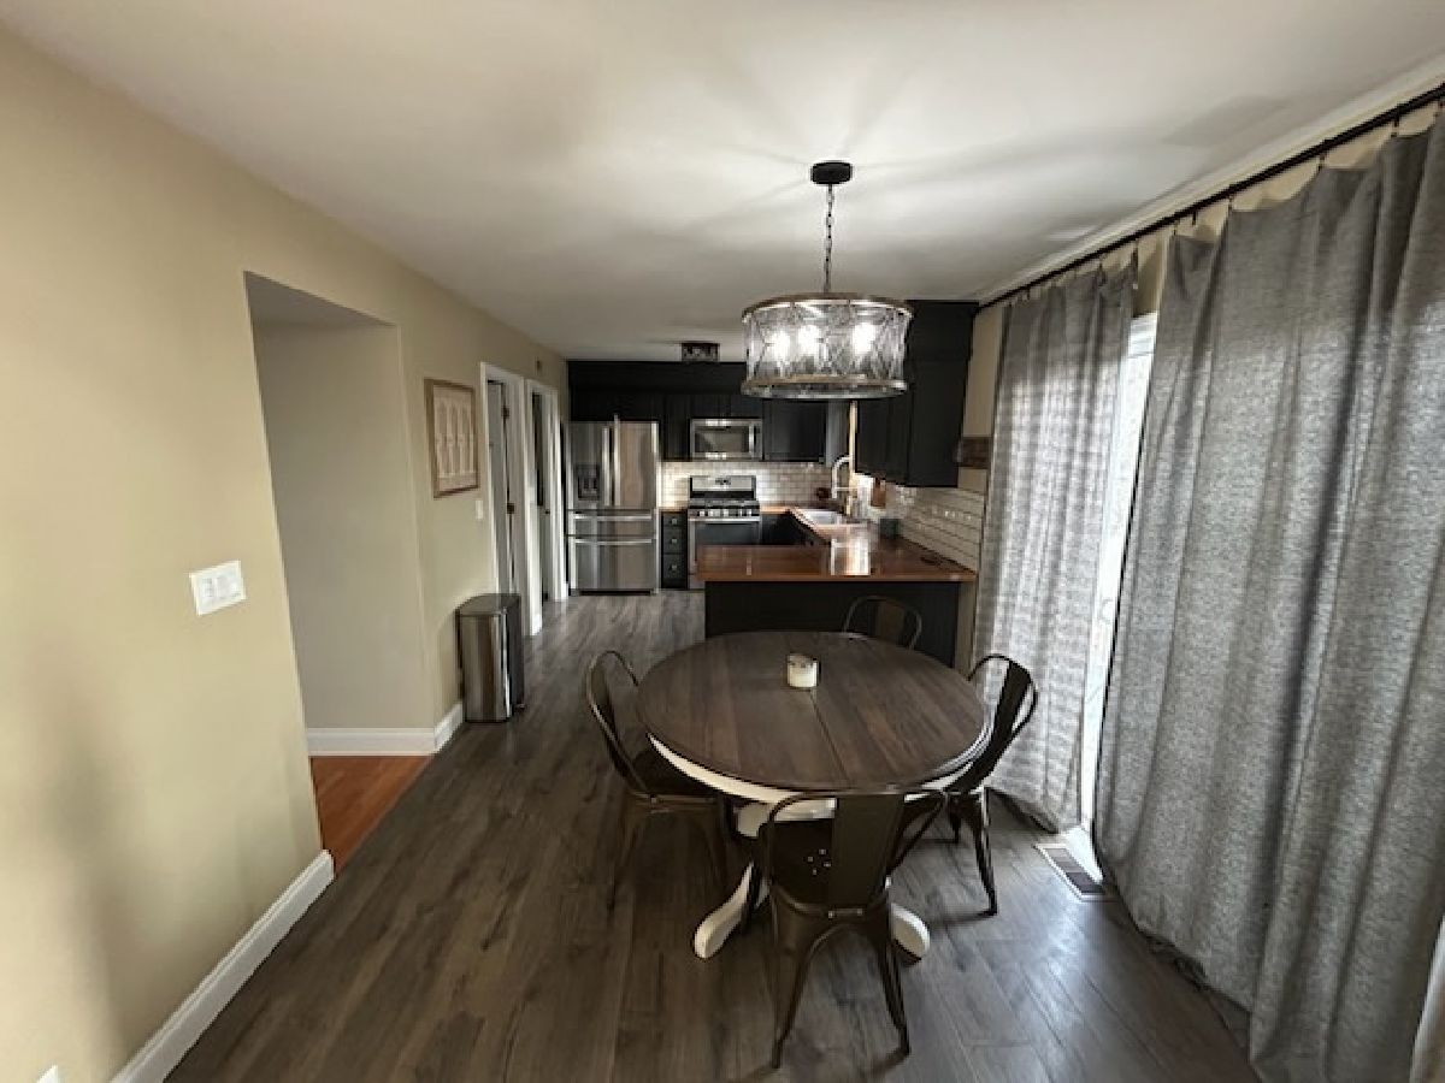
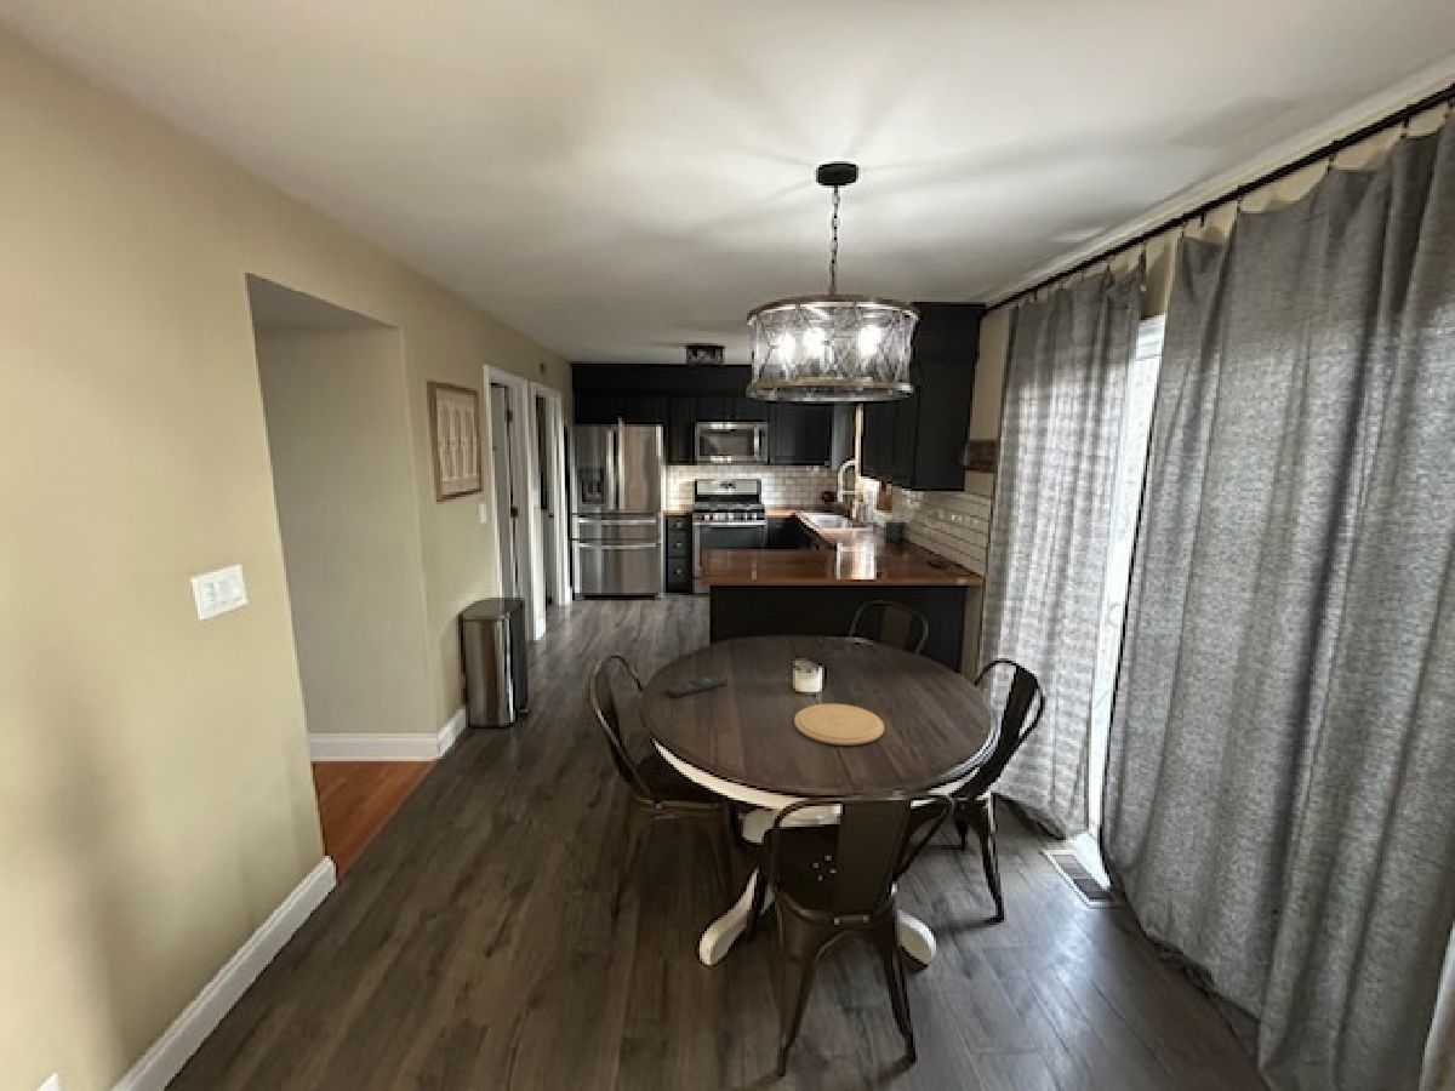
+ remote control [666,674,729,698]
+ plate [793,703,885,747]
